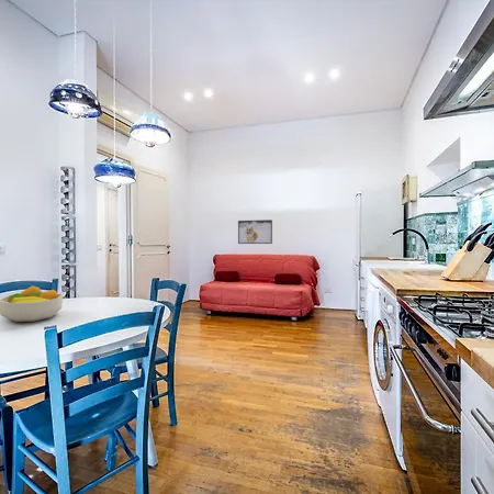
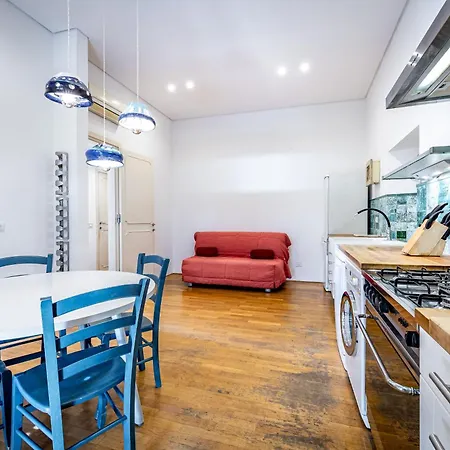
- fruit bowl [0,284,64,323]
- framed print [237,218,273,245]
